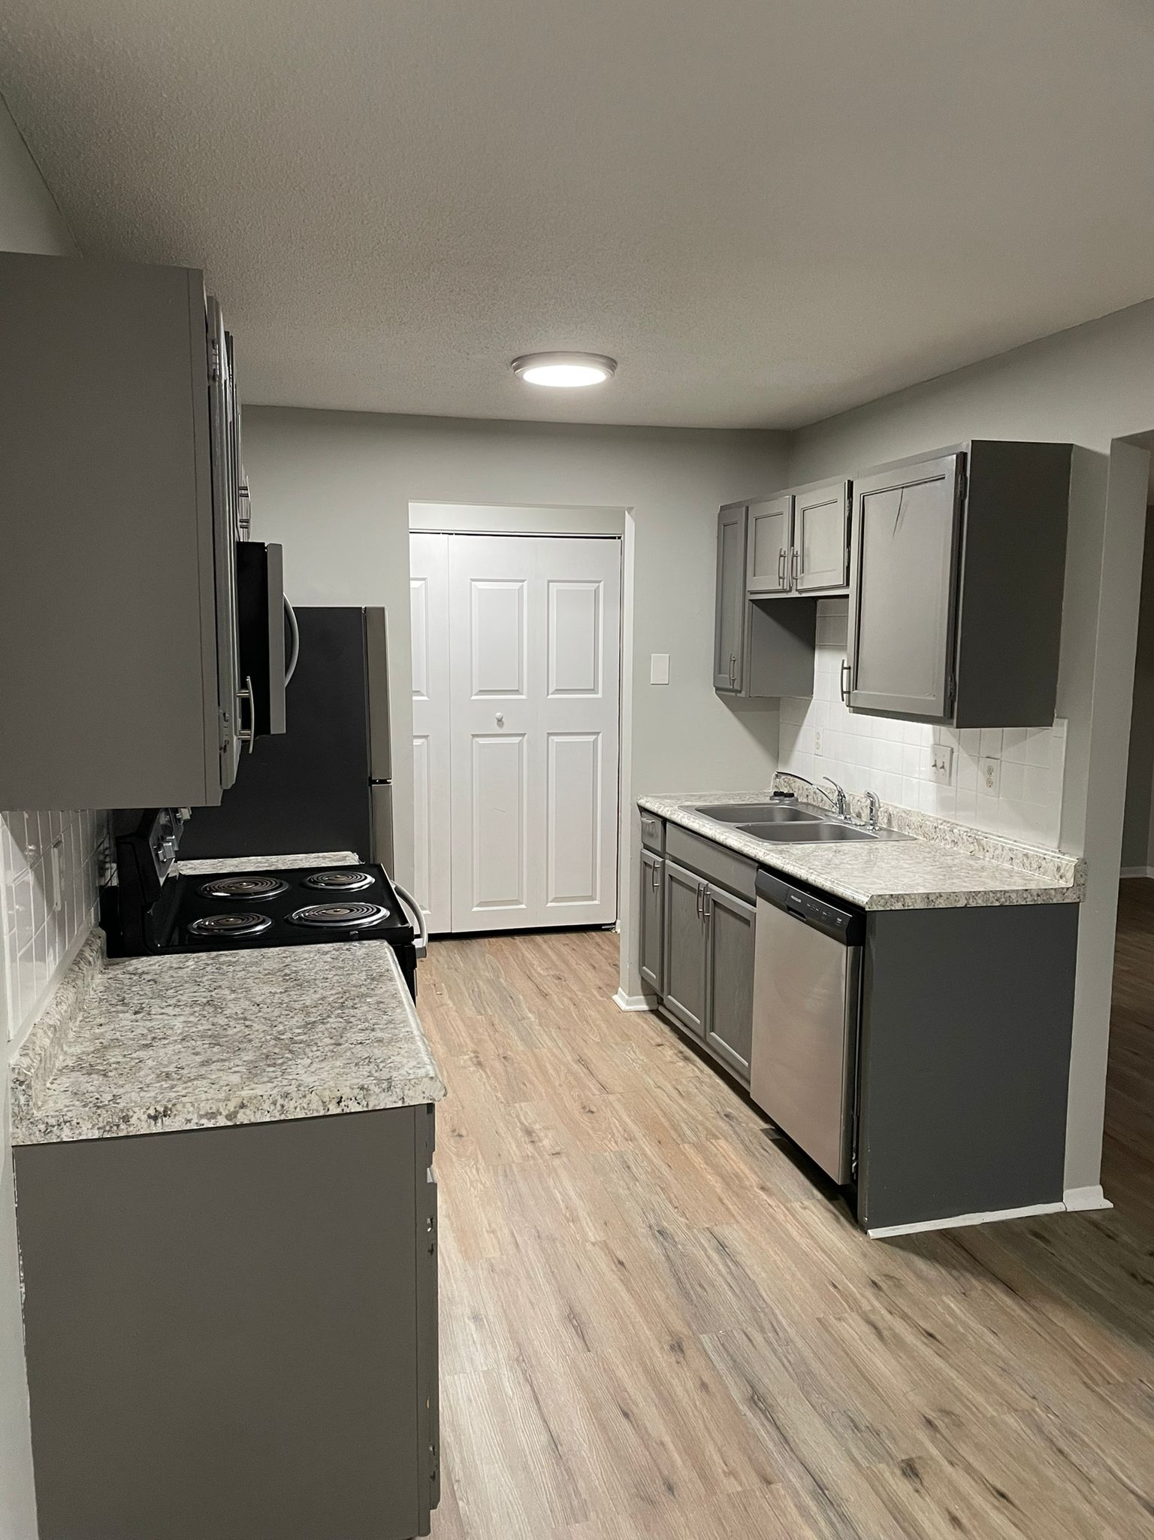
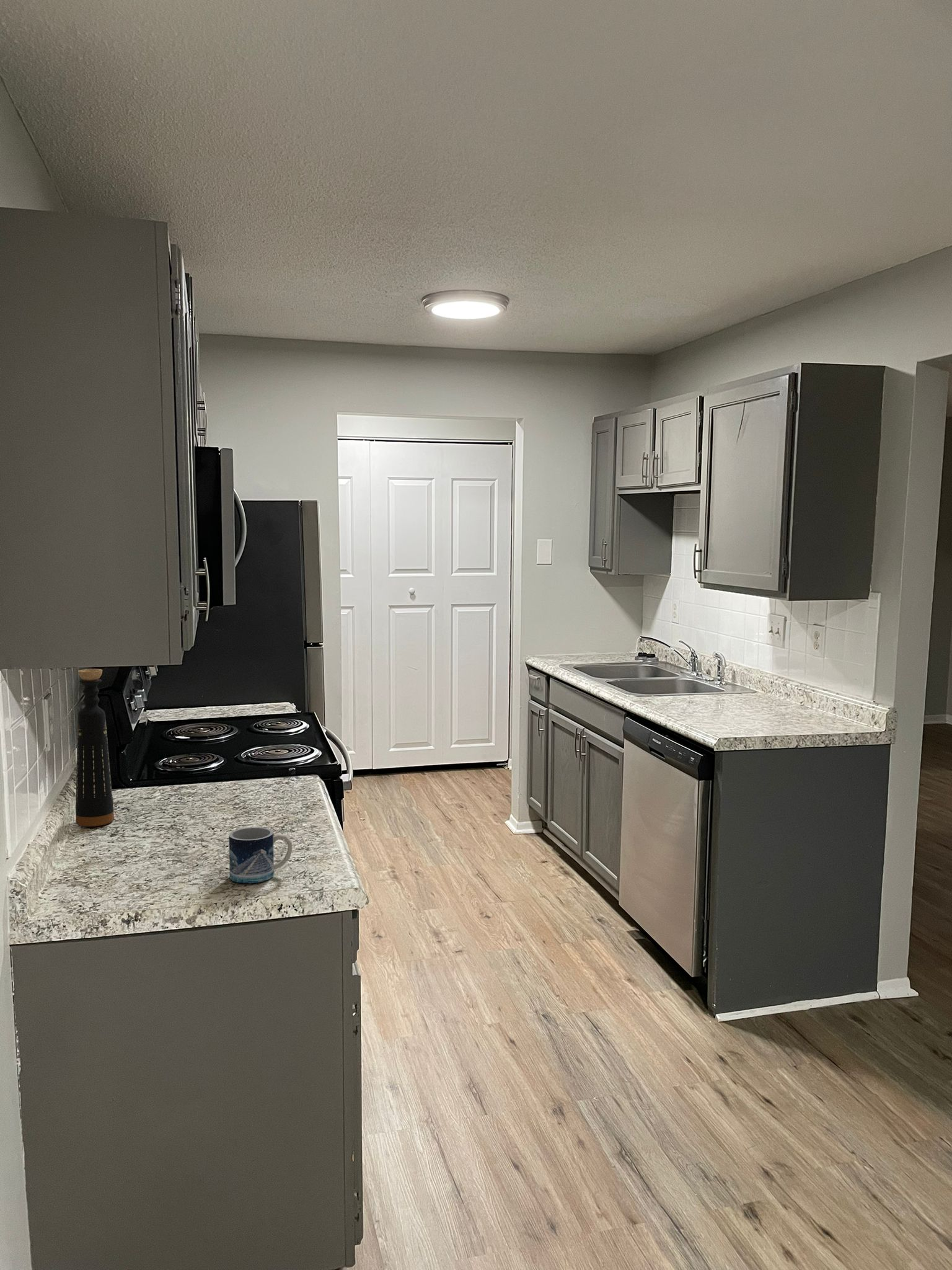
+ bottle [75,668,115,827]
+ mug [229,827,293,884]
